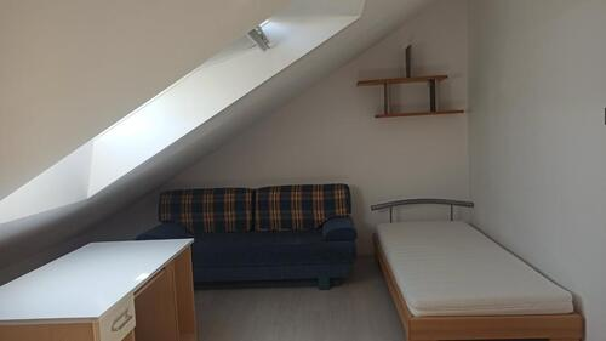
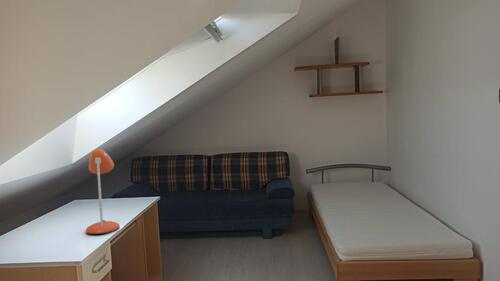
+ desk lamp [85,148,121,236]
